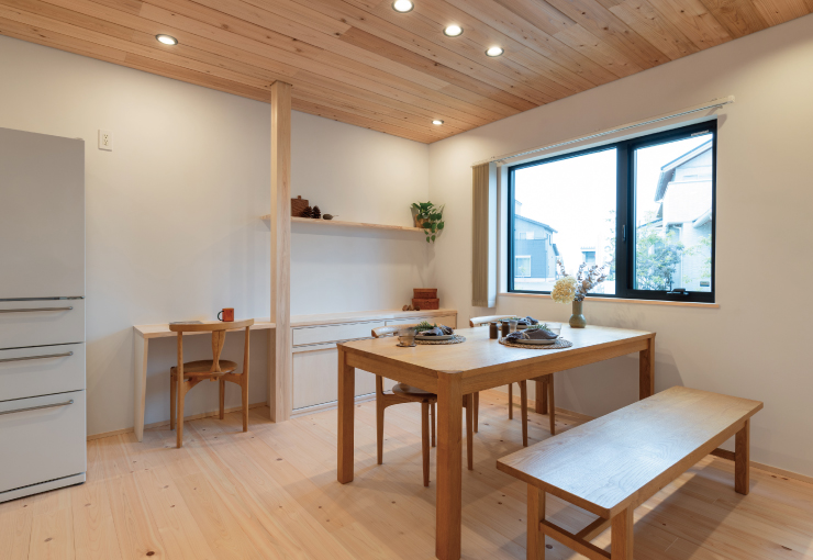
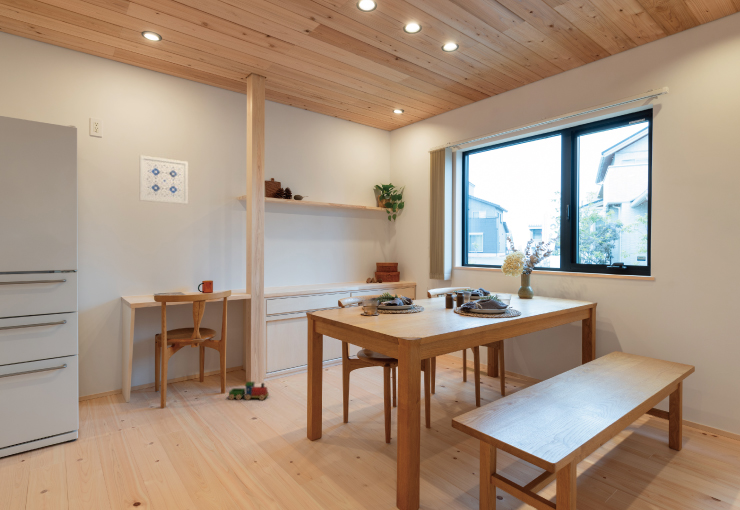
+ toy train [228,381,270,401]
+ wall art [139,154,189,205]
